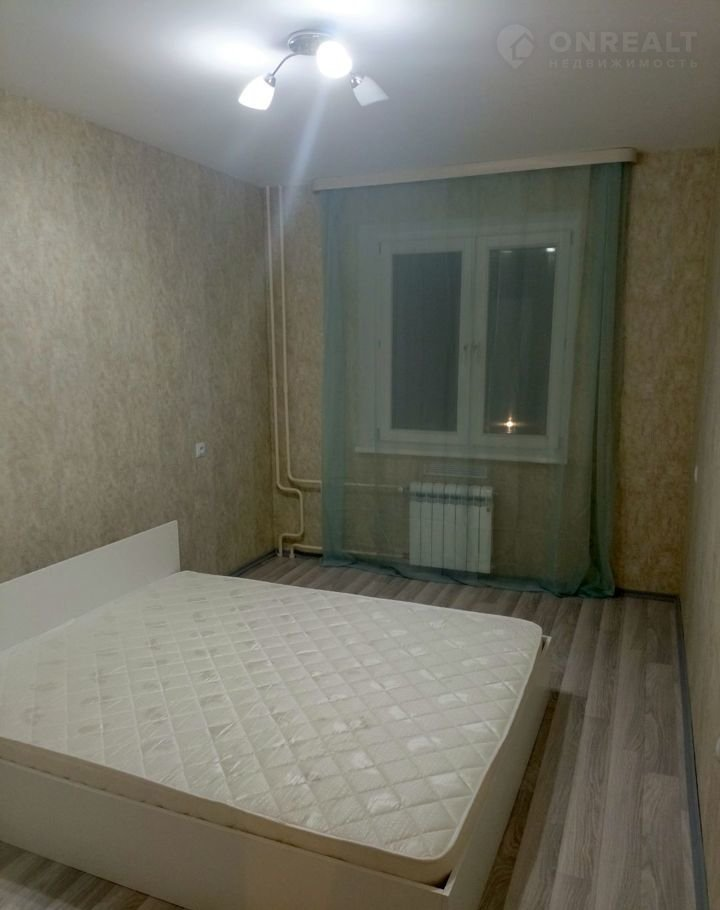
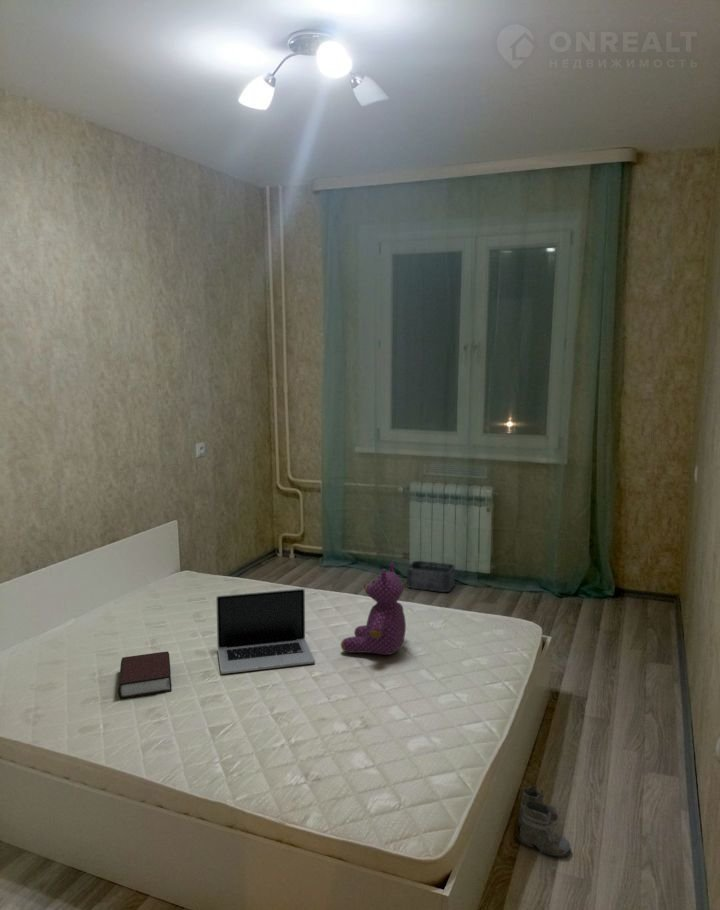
+ boots [516,783,572,861]
+ storage bin [406,560,456,593]
+ laptop [215,587,316,675]
+ teddy bear [340,561,407,656]
+ bible [117,650,173,701]
